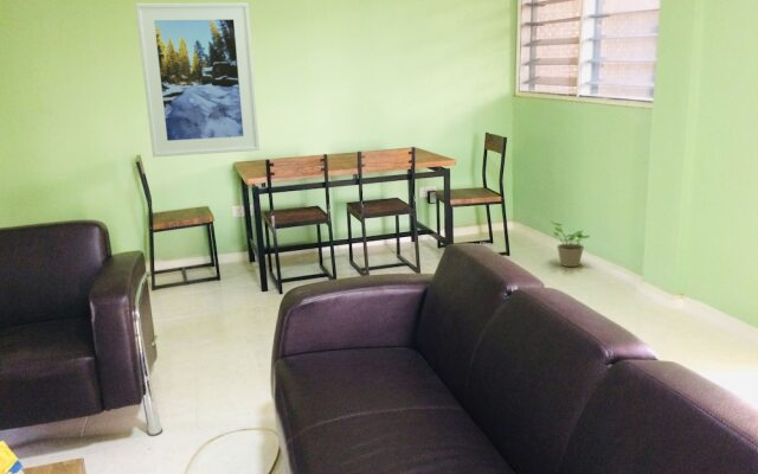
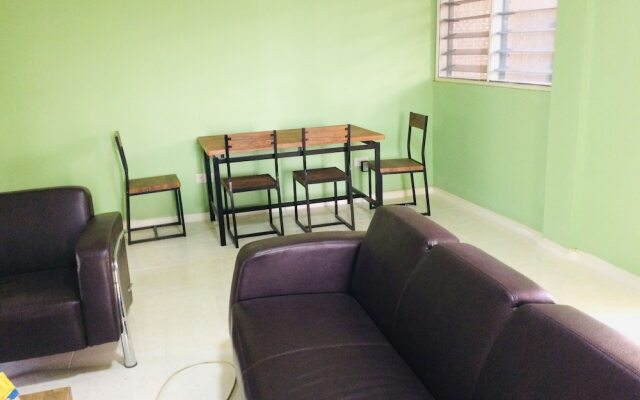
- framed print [134,2,261,158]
- potted plant [548,219,591,268]
